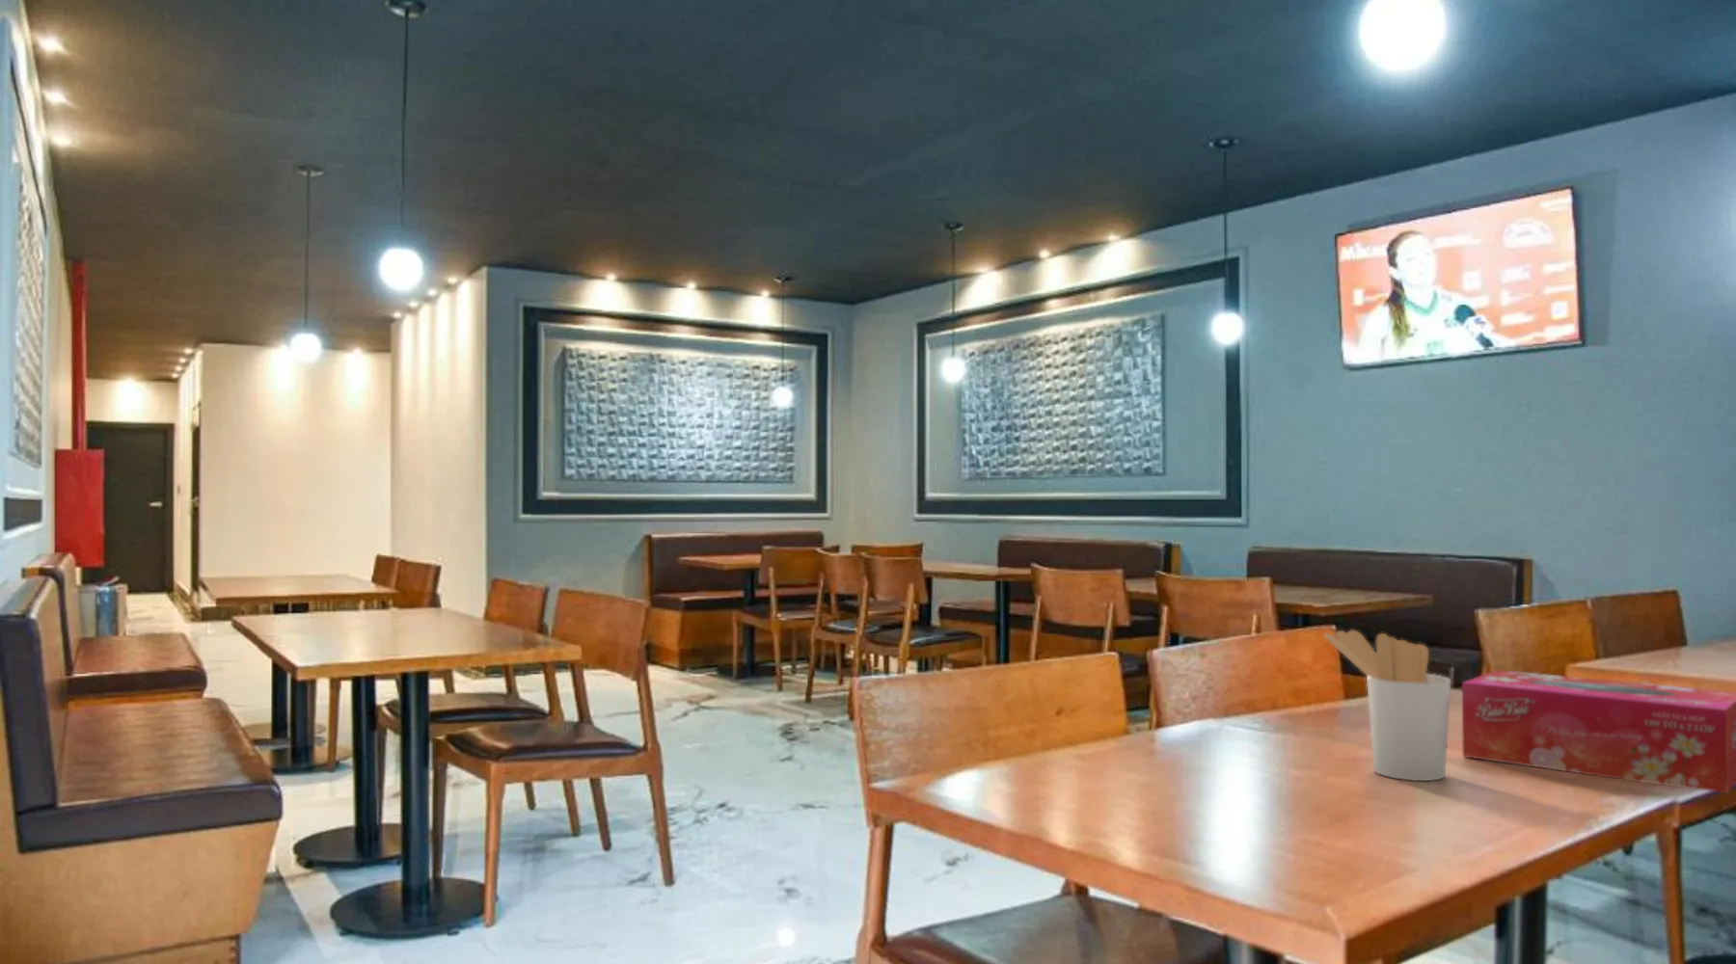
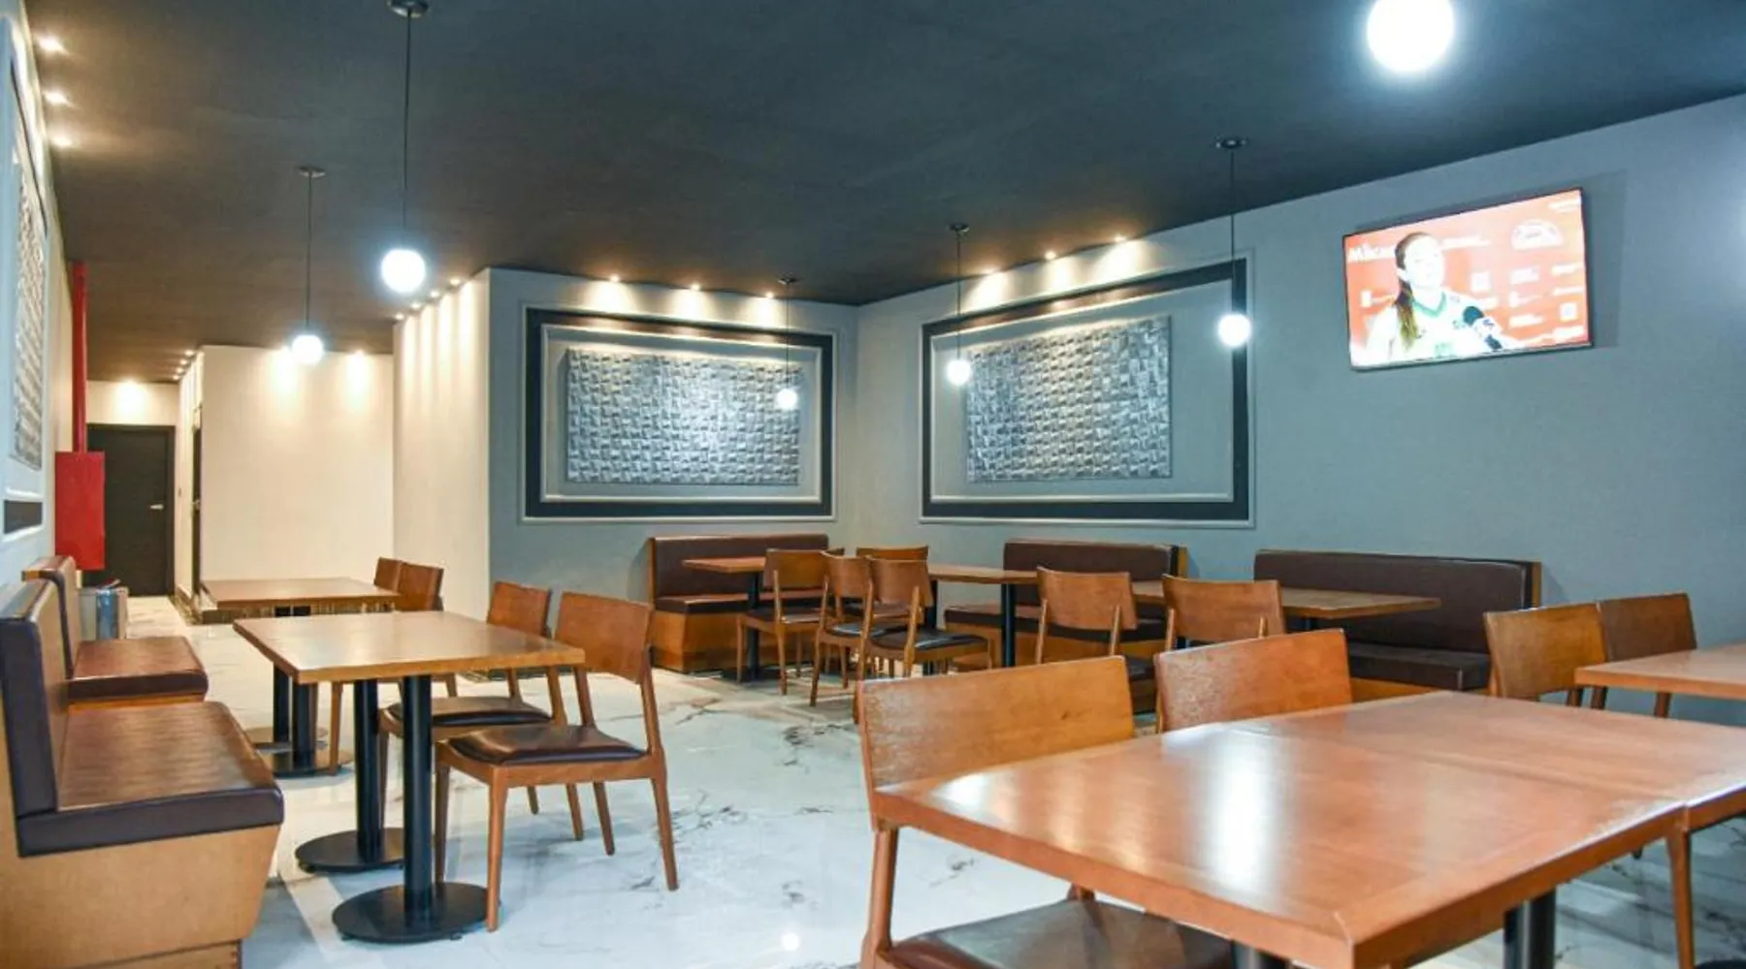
- utensil holder [1323,628,1451,782]
- tissue box [1462,670,1736,794]
